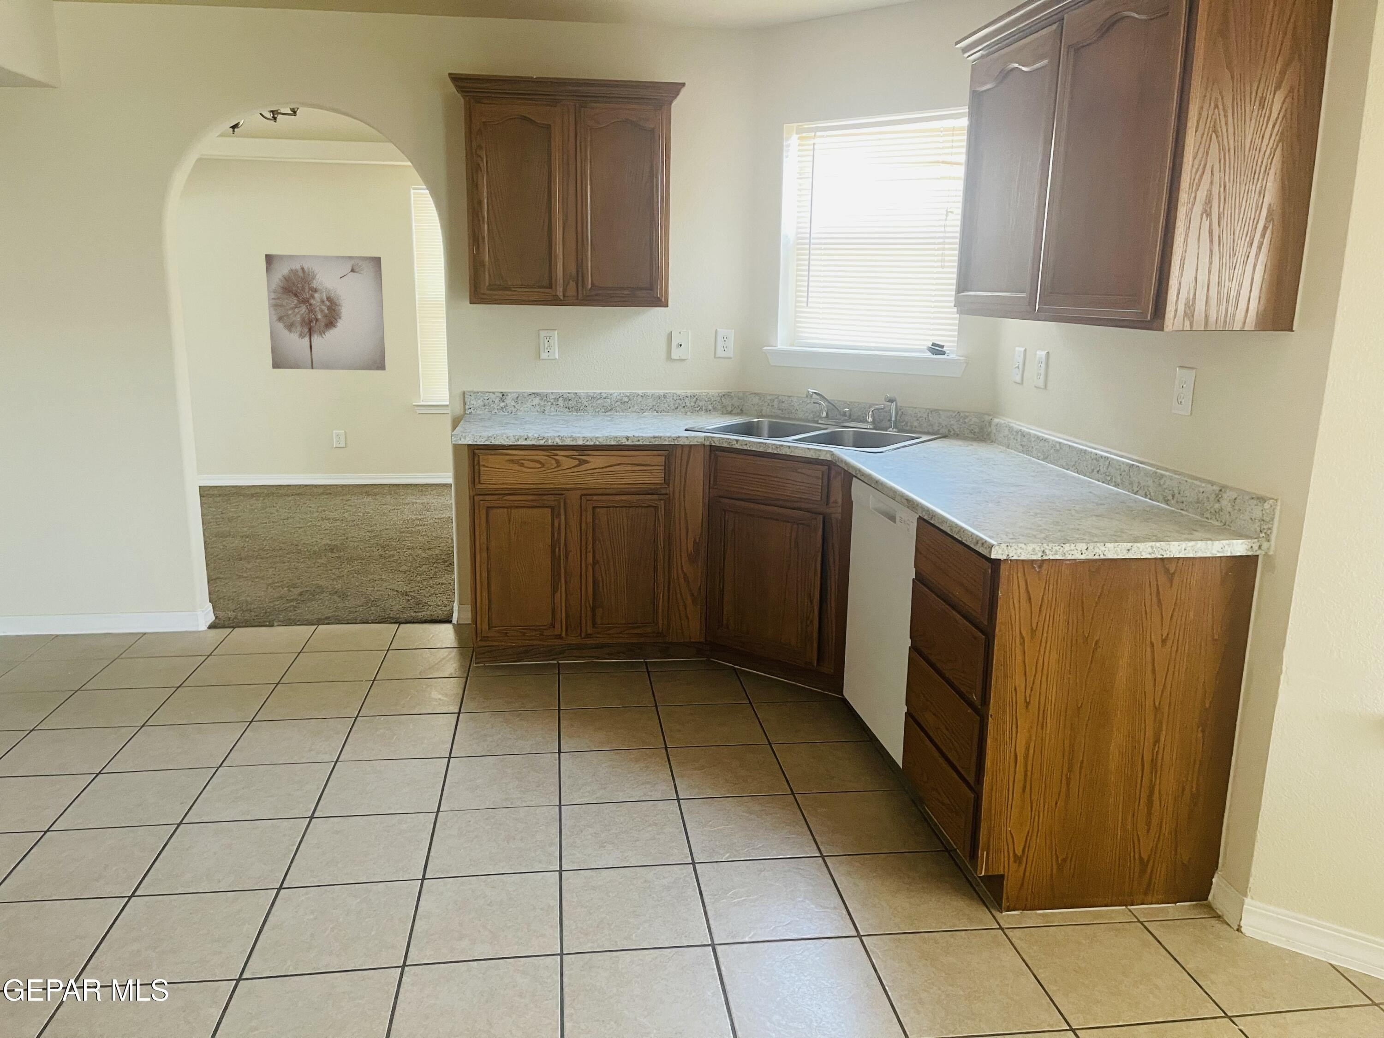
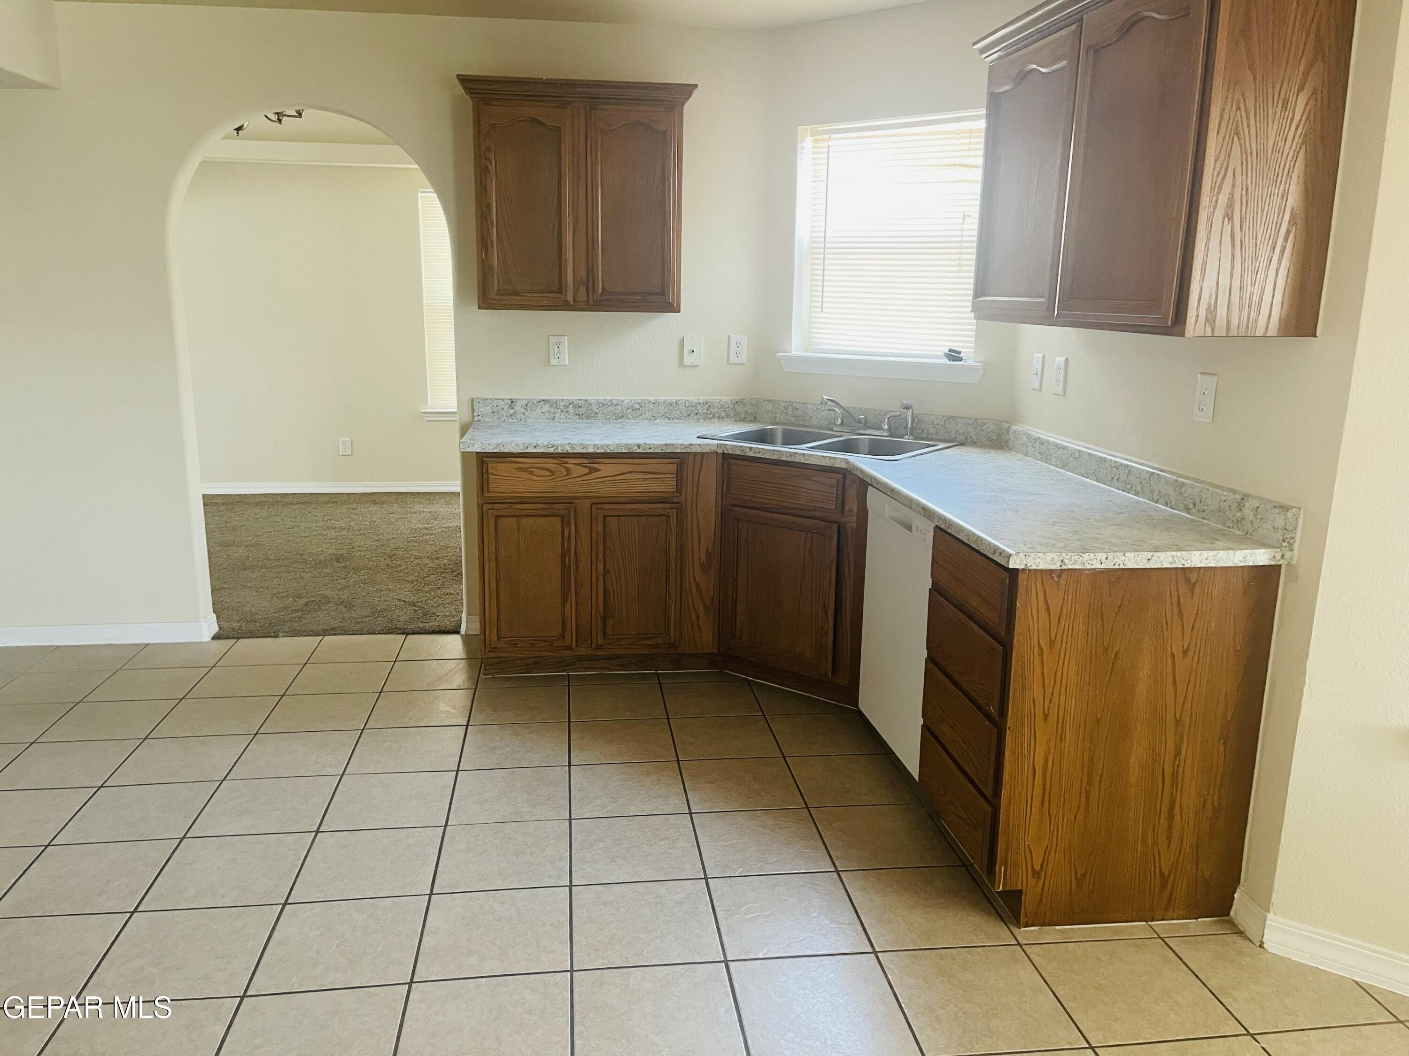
- wall art [265,254,386,371]
